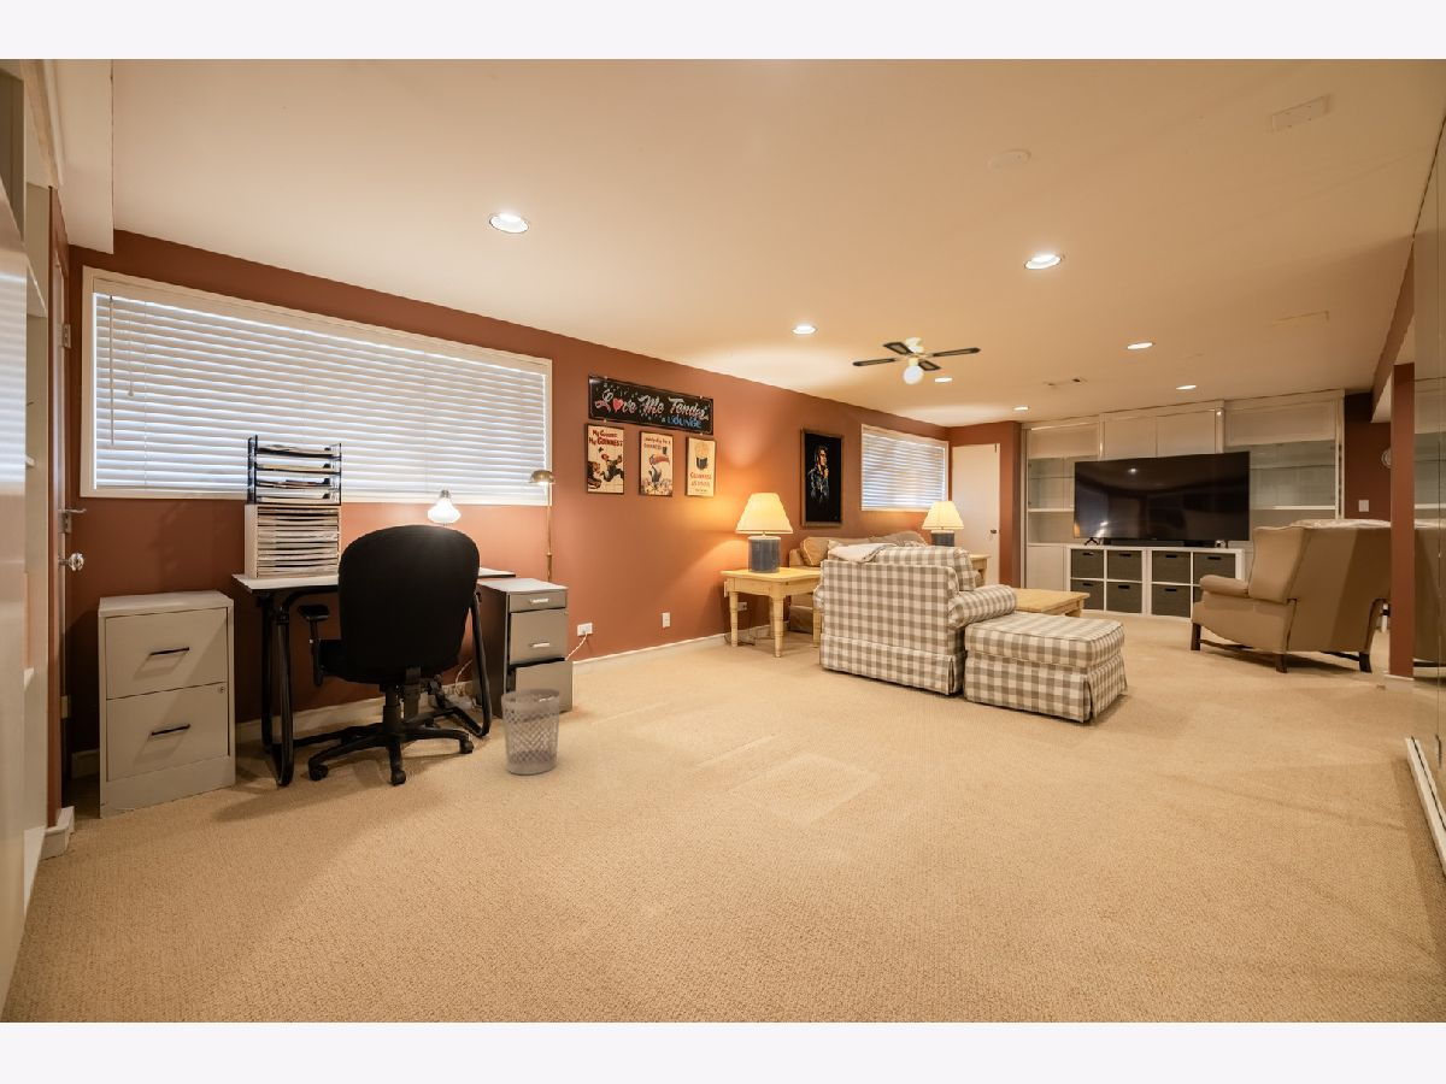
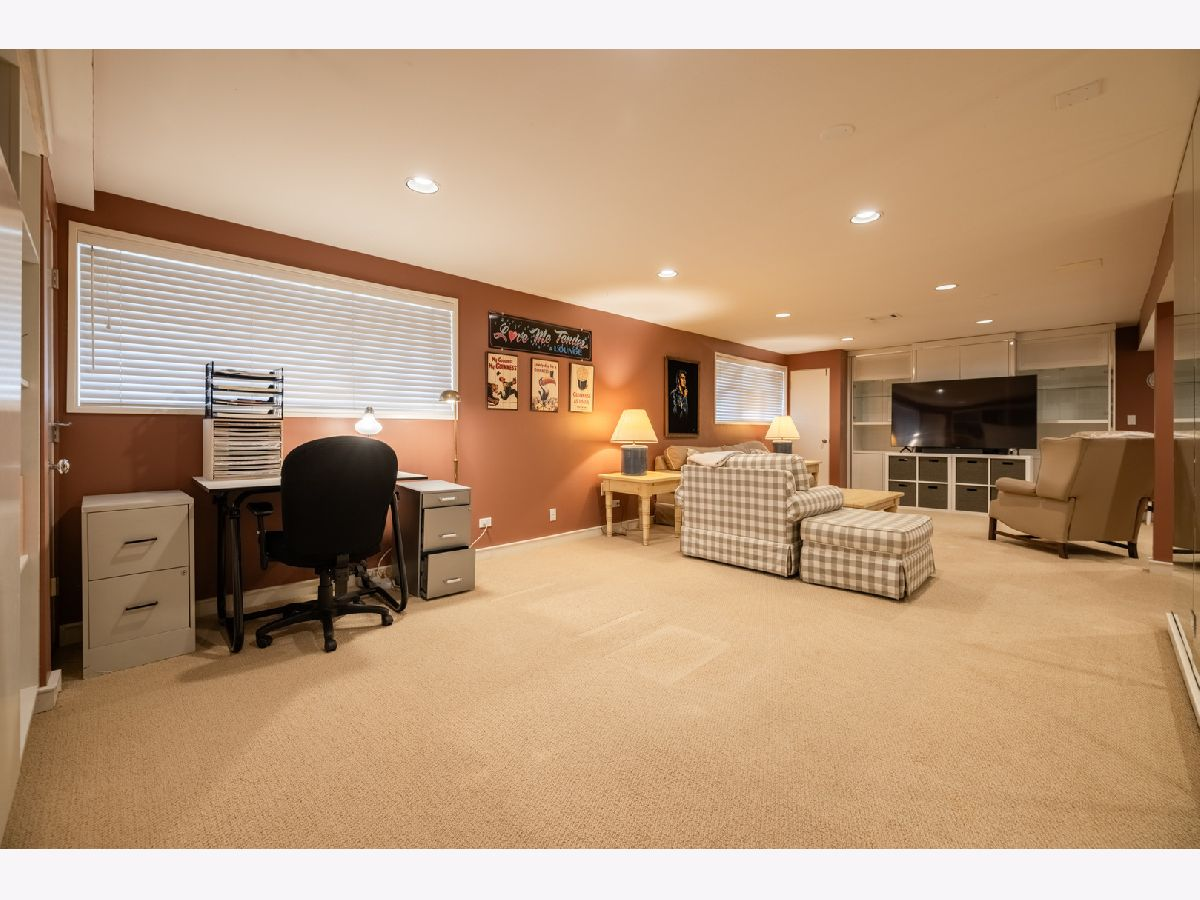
- ceiling fan [852,337,982,387]
- wastebasket [500,688,563,776]
